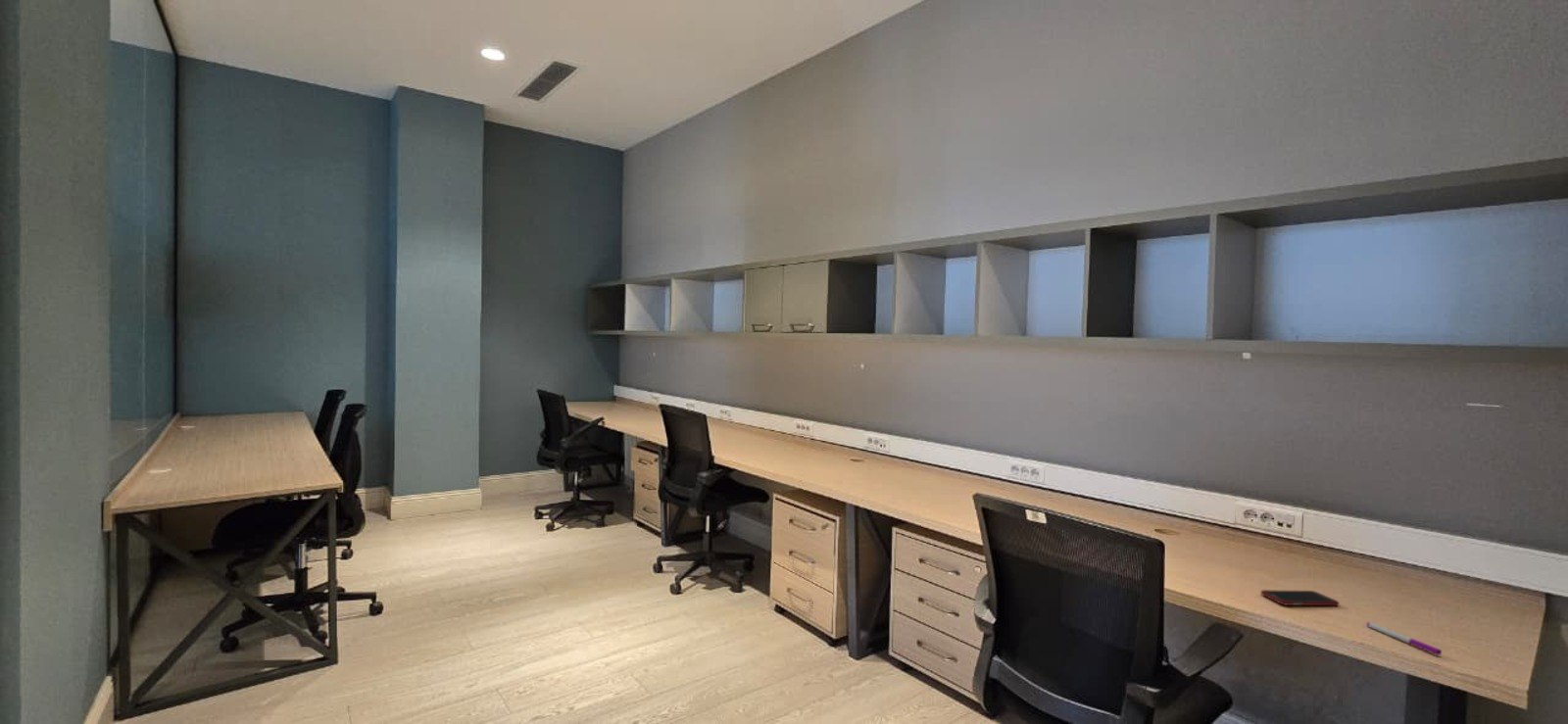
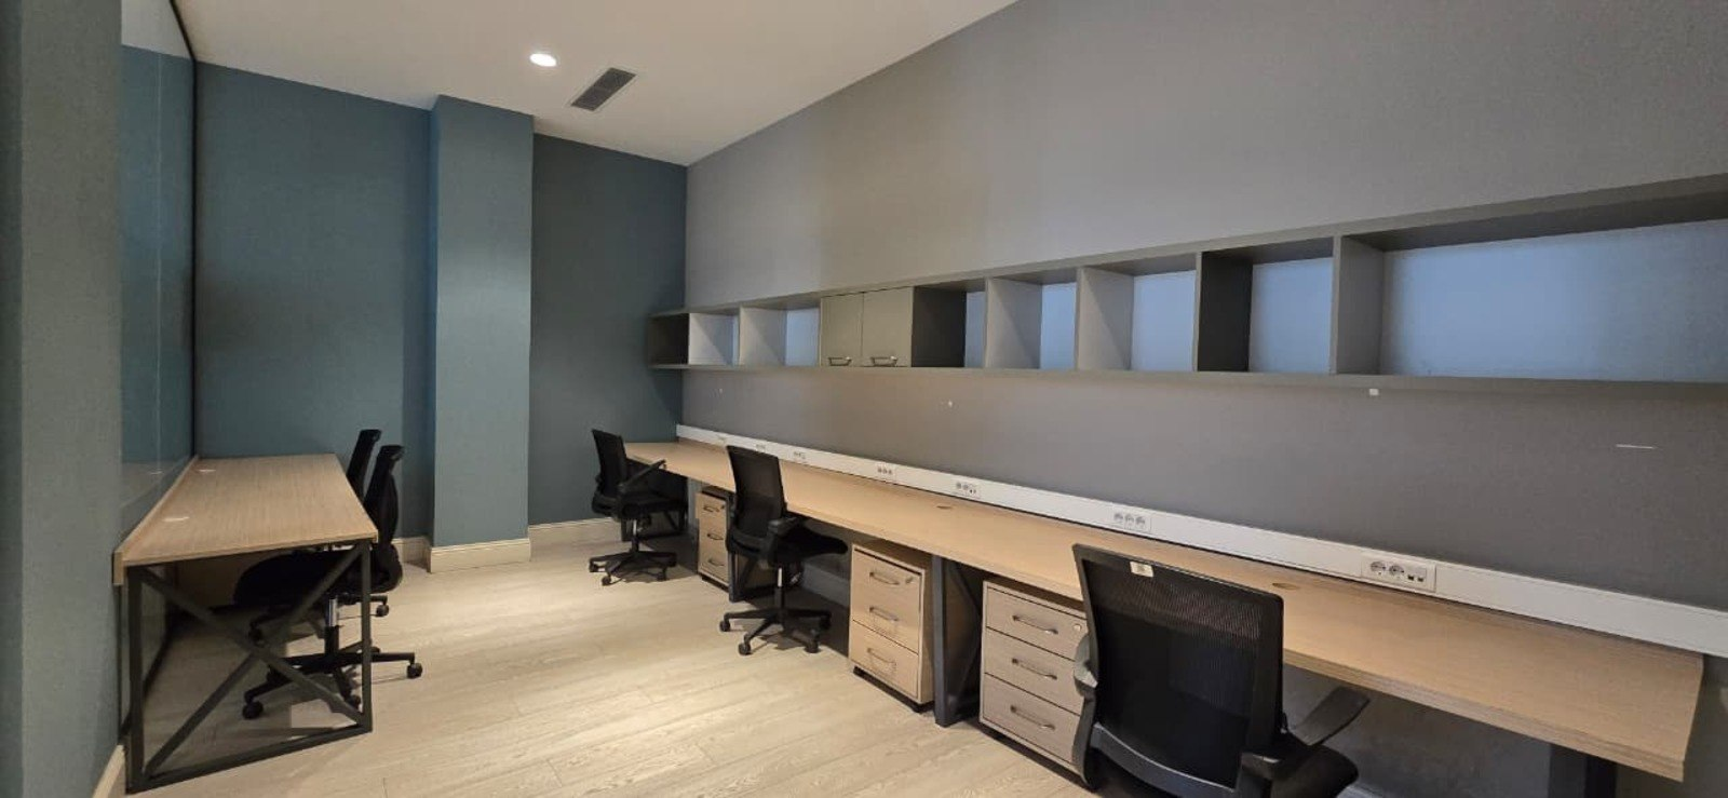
- cell phone [1260,589,1340,606]
- pen [1365,621,1443,656]
